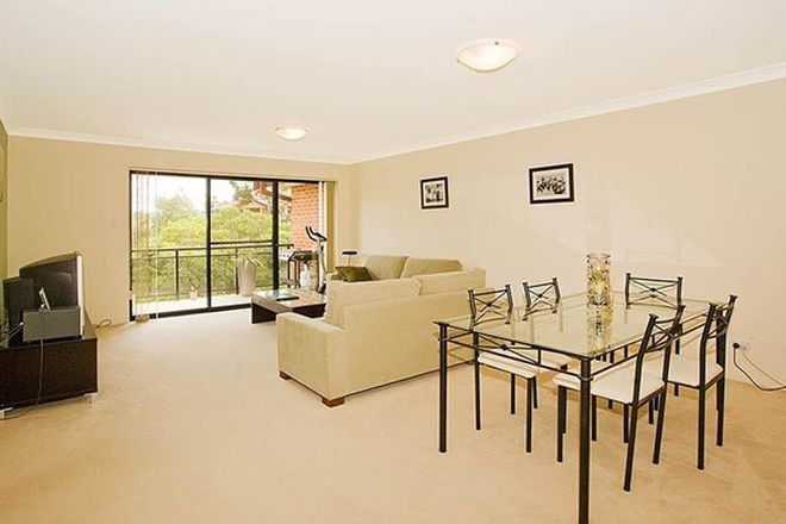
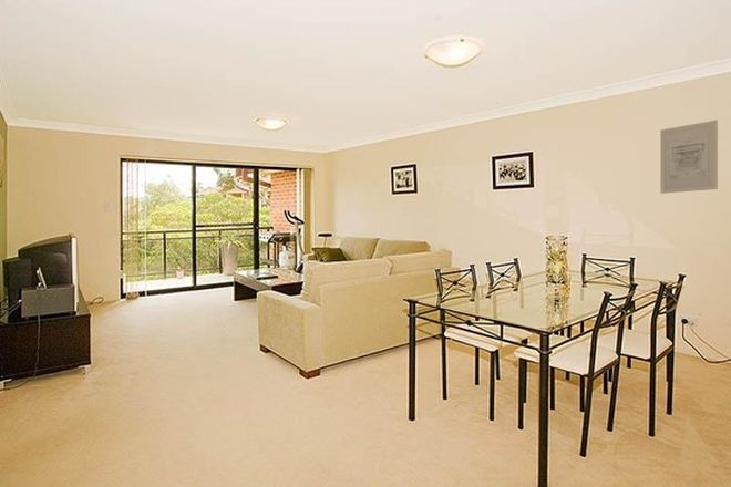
+ wall art [659,120,719,195]
